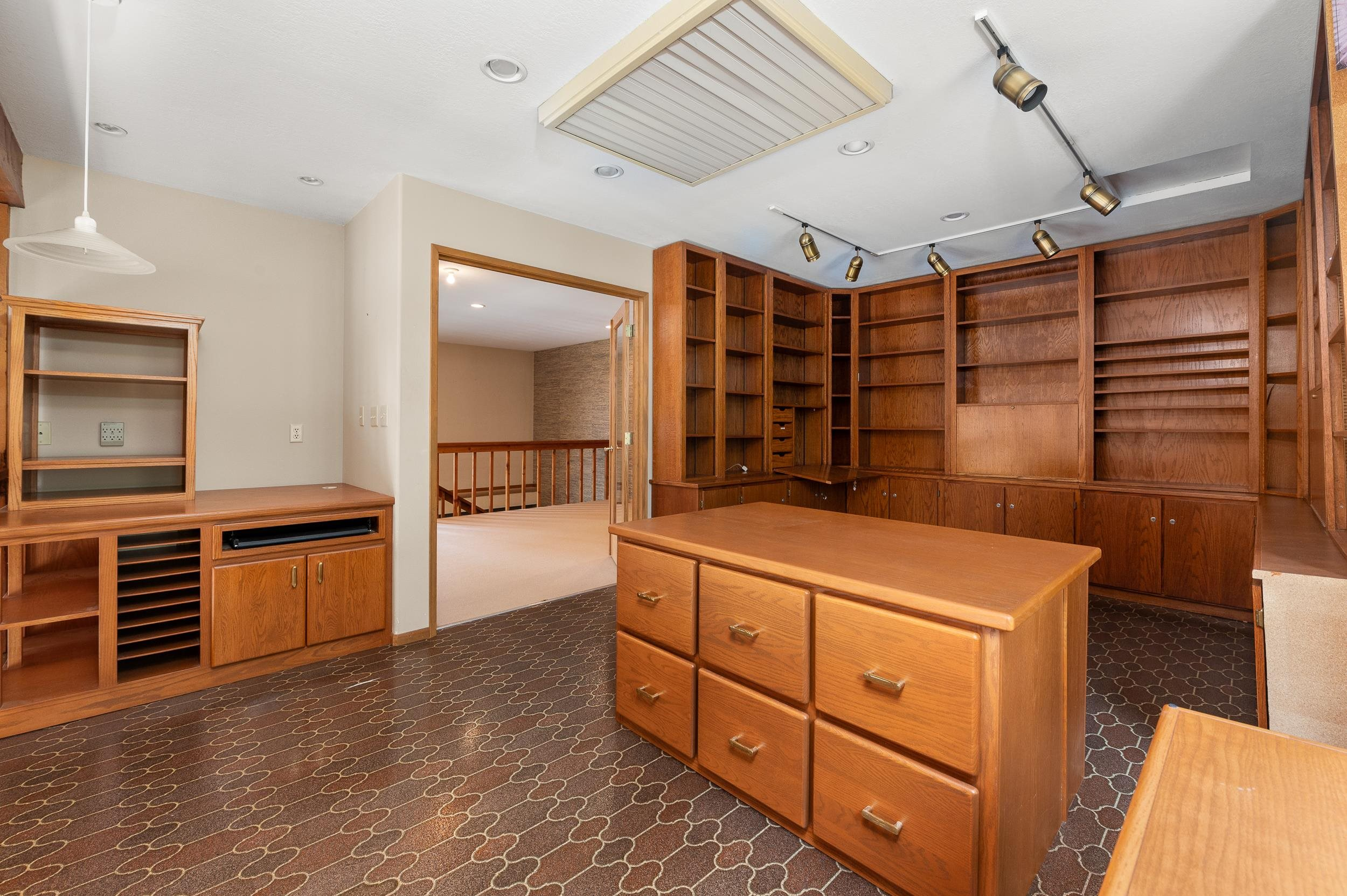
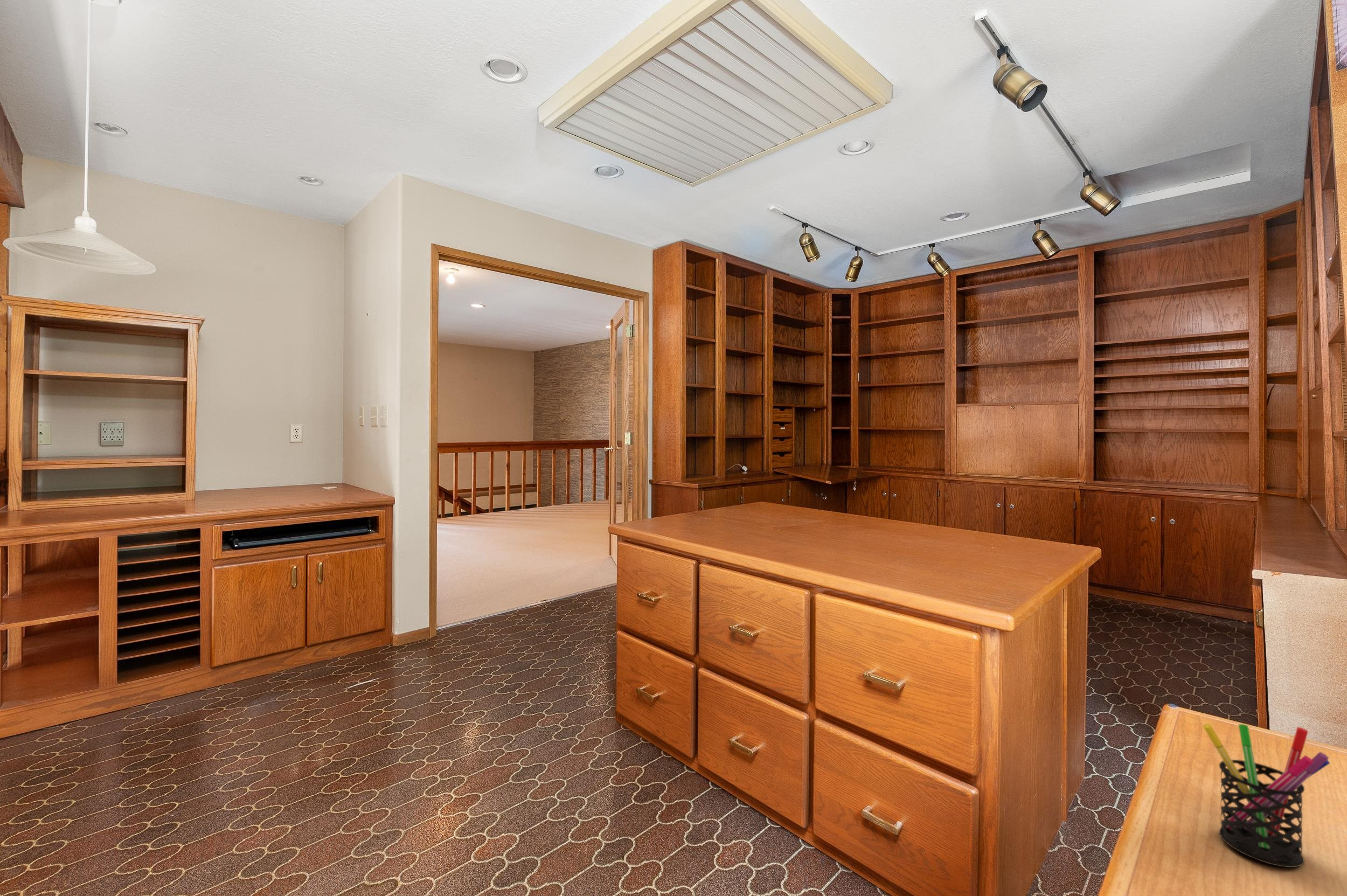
+ pen holder [1202,724,1331,868]
